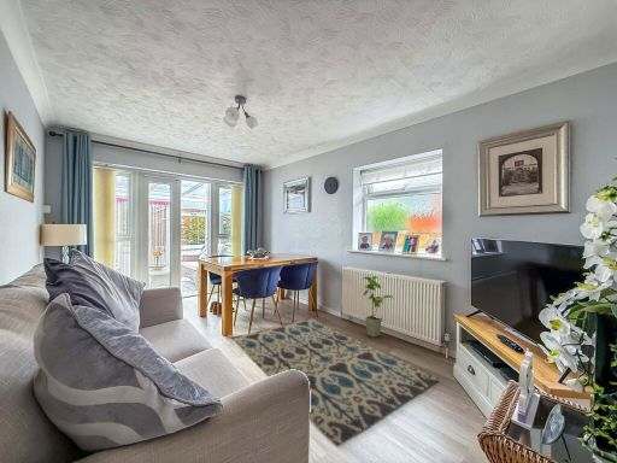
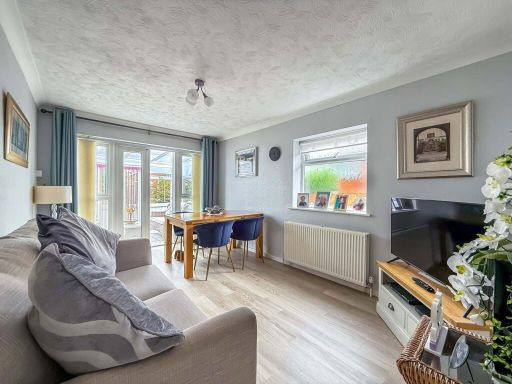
- house plant [362,275,394,338]
- rug [230,317,440,447]
